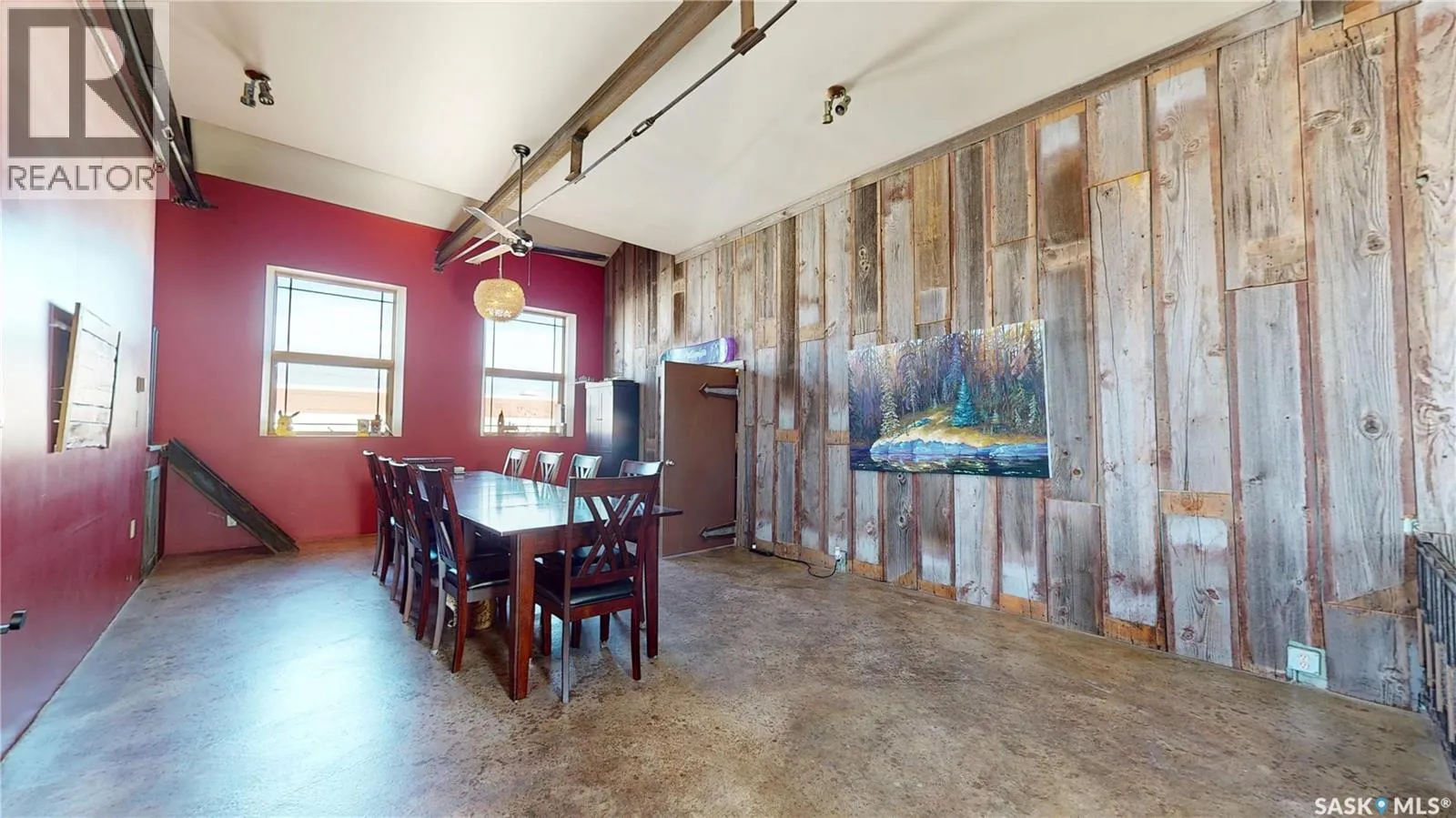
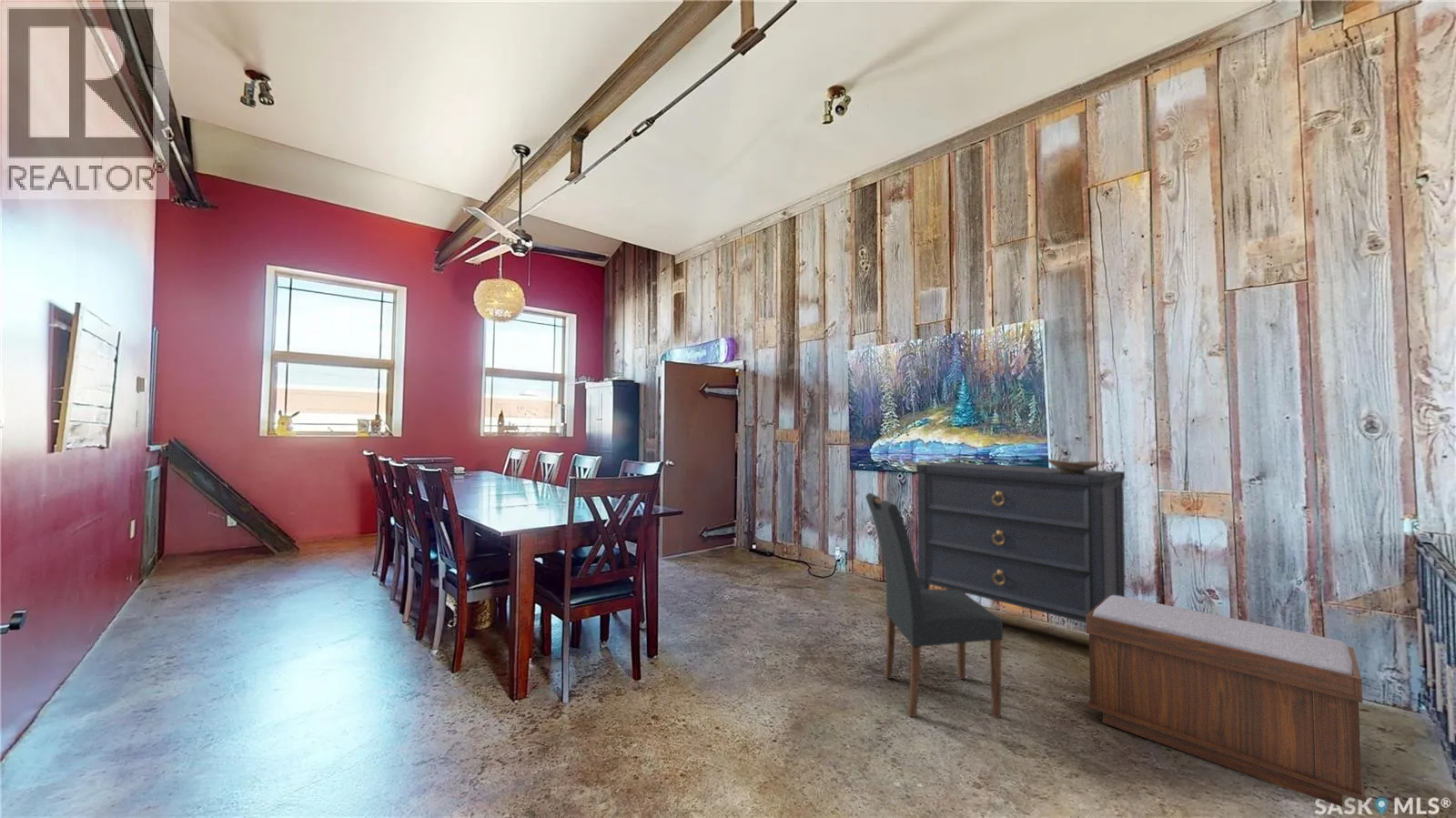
+ dresser [915,461,1126,624]
+ dining chair [864,492,1004,719]
+ decorative bowl [1047,458,1100,474]
+ bench [1086,595,1367,808]
